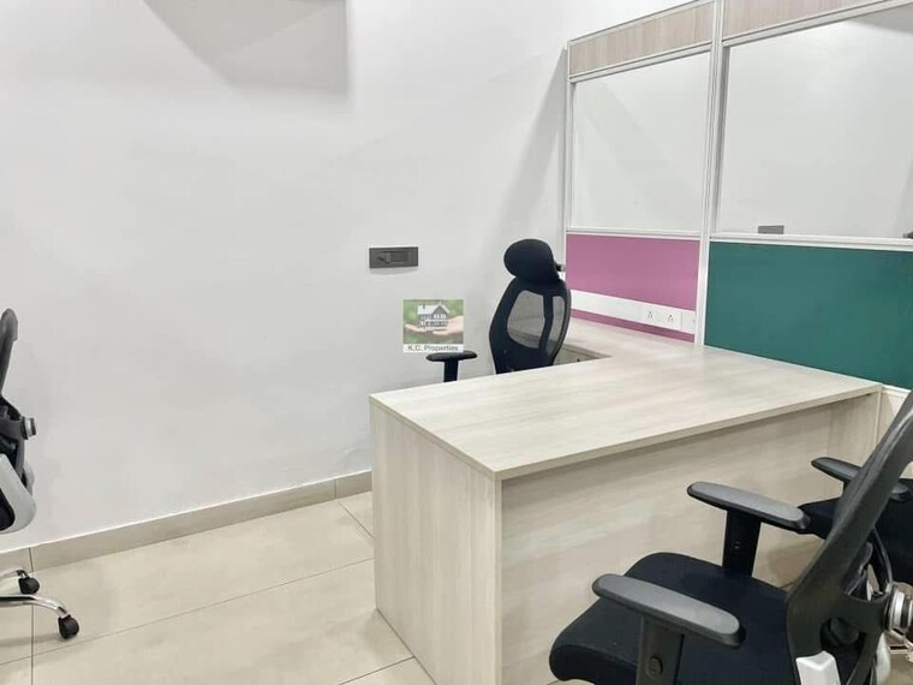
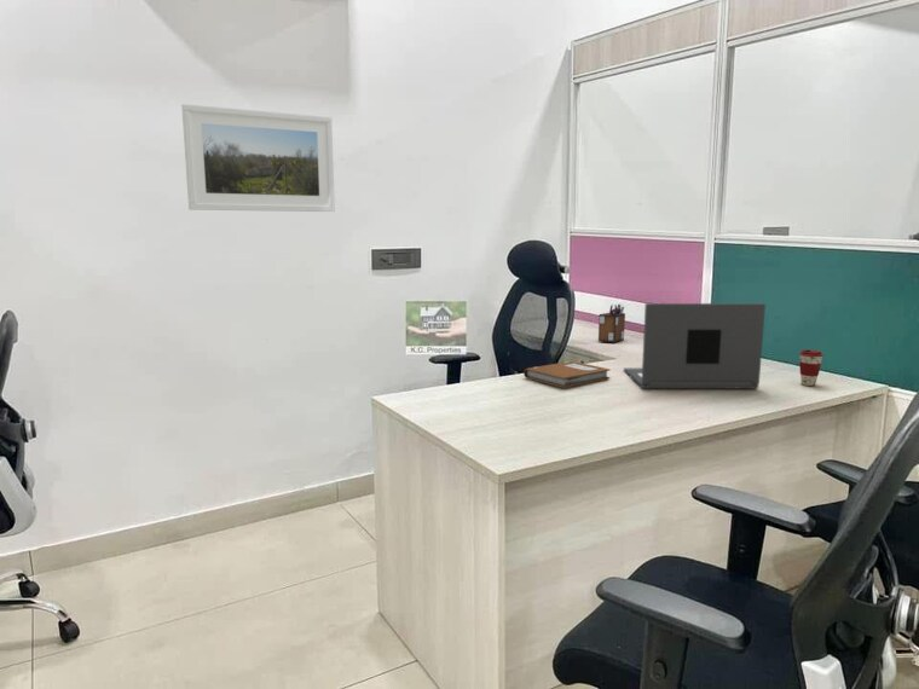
+ notebook [522,360,612,389]
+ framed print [180,103,336,213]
+ desk organizer [597,303,626,343]
+ laptop [623,302,767,389]
+ coffee cup [798,348,825,387]
